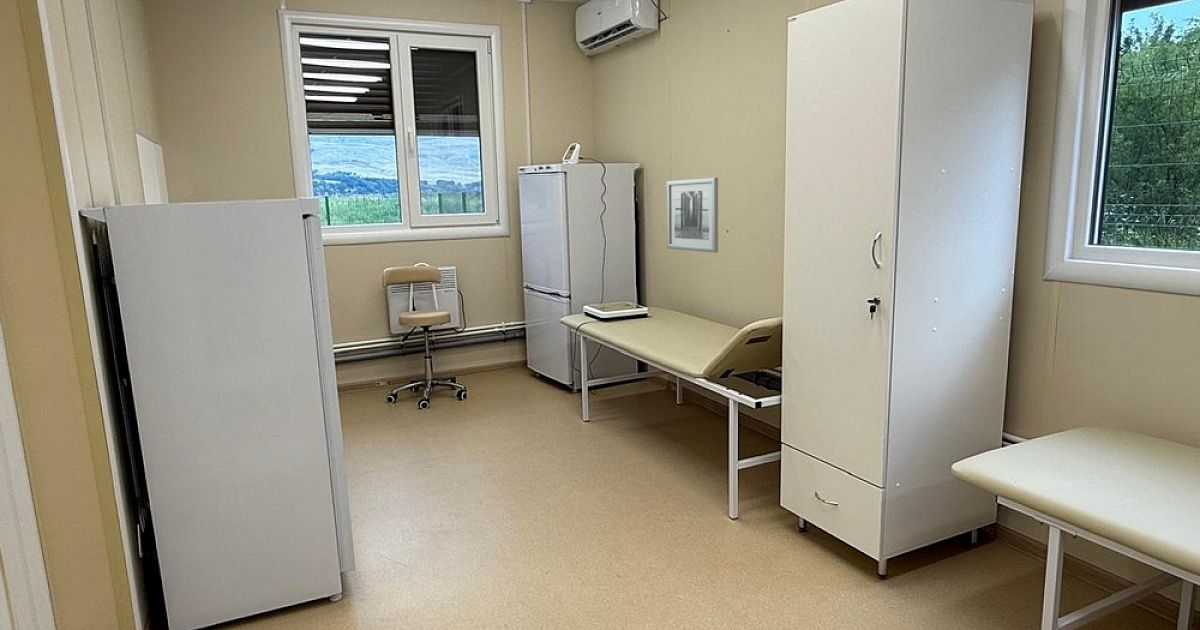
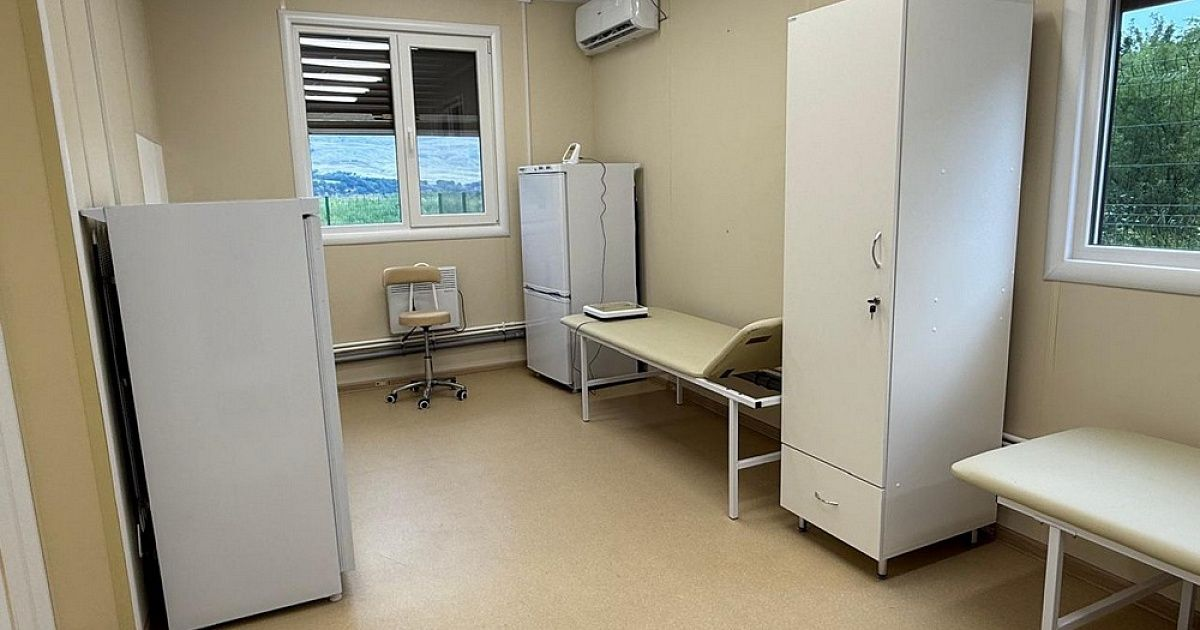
- wall art [665,177,719,253]
